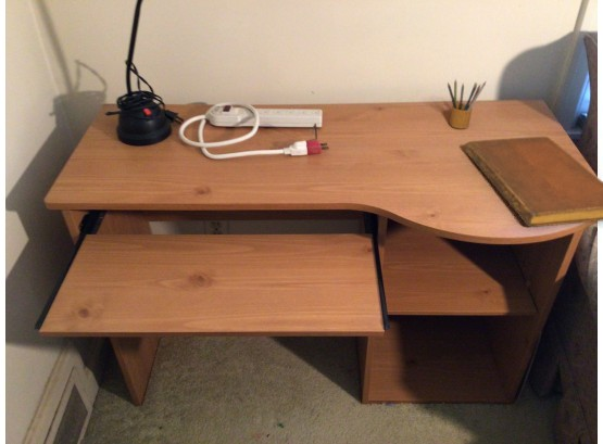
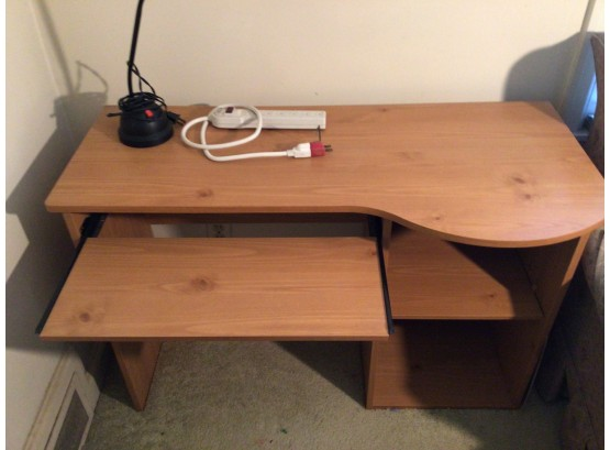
- pencil box [447,78,487,130]
- notebook [464,136,603,228]
